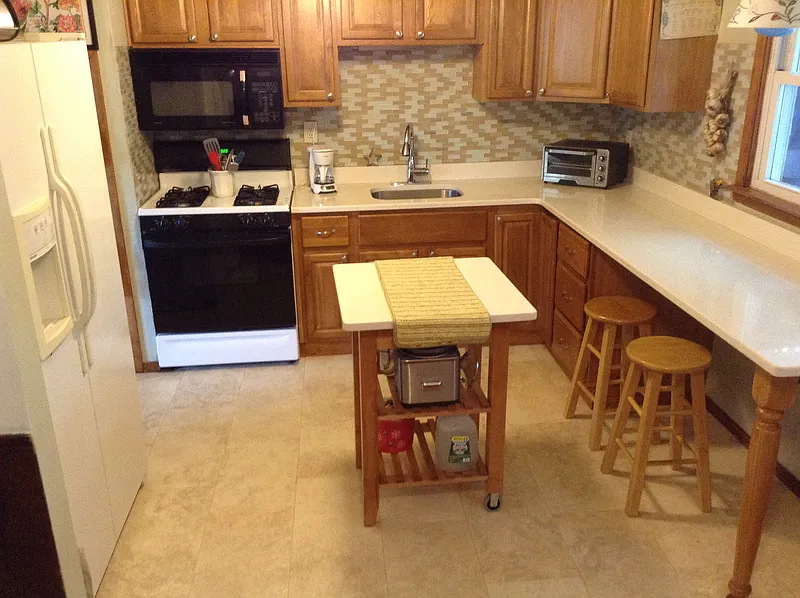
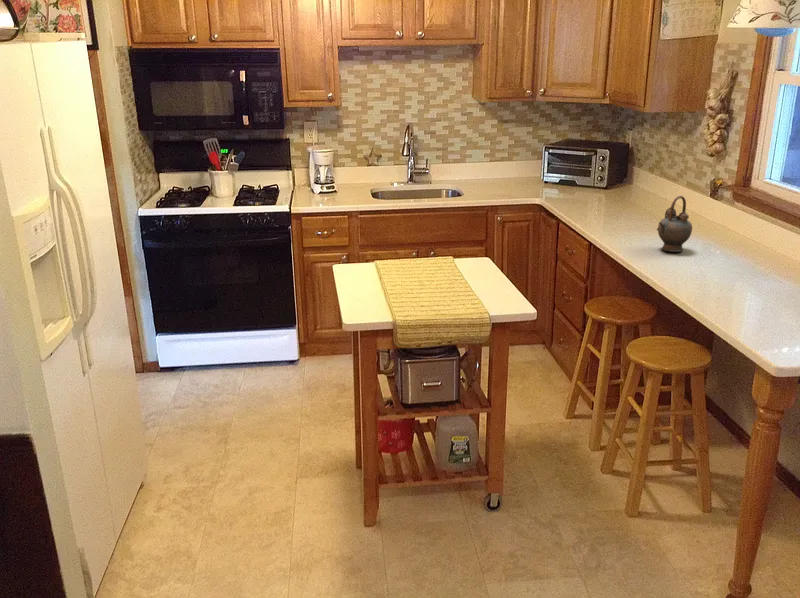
+ teapot [656,195,693,253]
